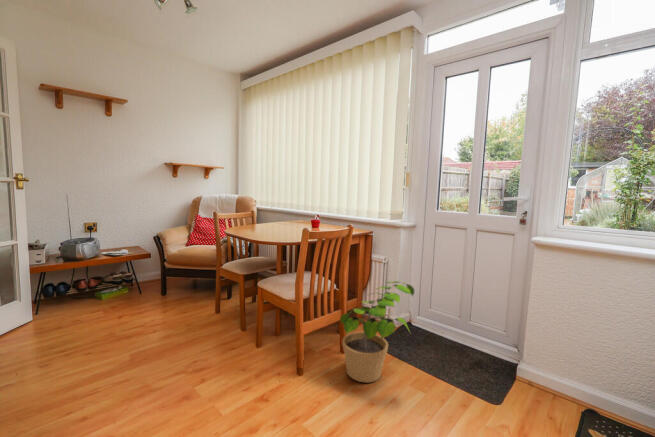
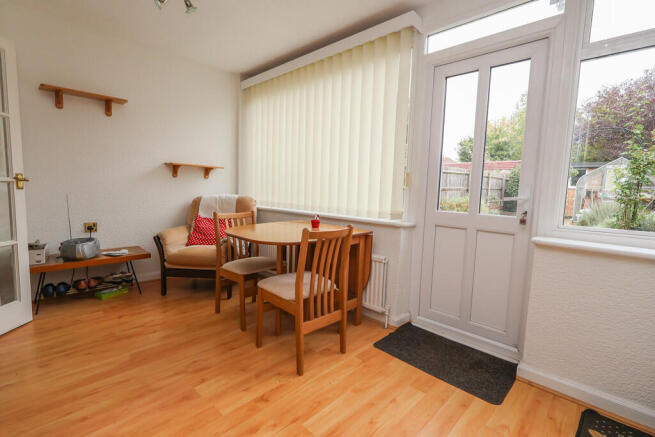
- potted plant [339,280,415,383]
